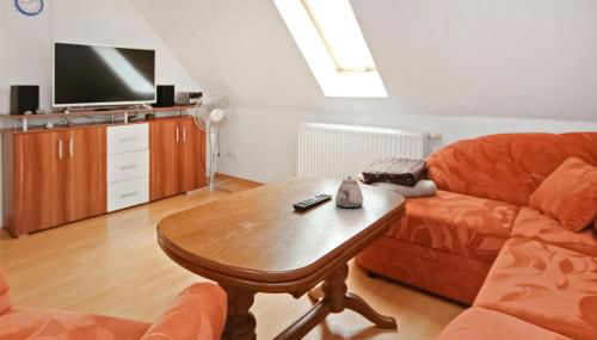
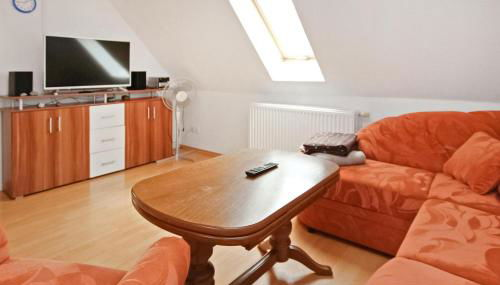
- teapot [334,175,364,209]
